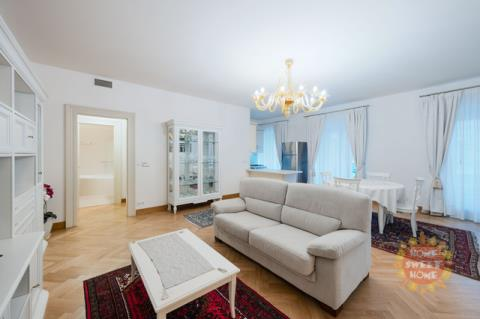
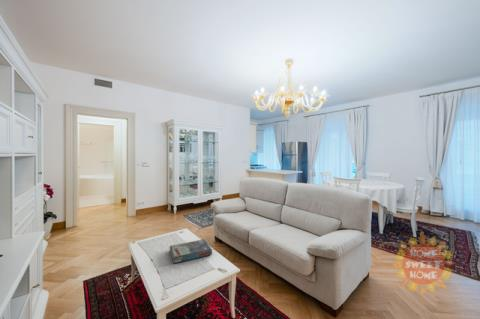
+ board game [169,238,213,264]
